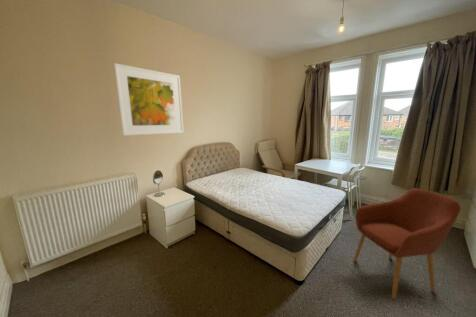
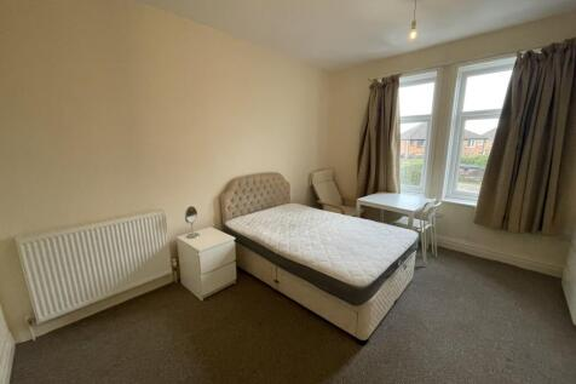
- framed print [113,62,185,137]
- armchair [352,187,461,301]
